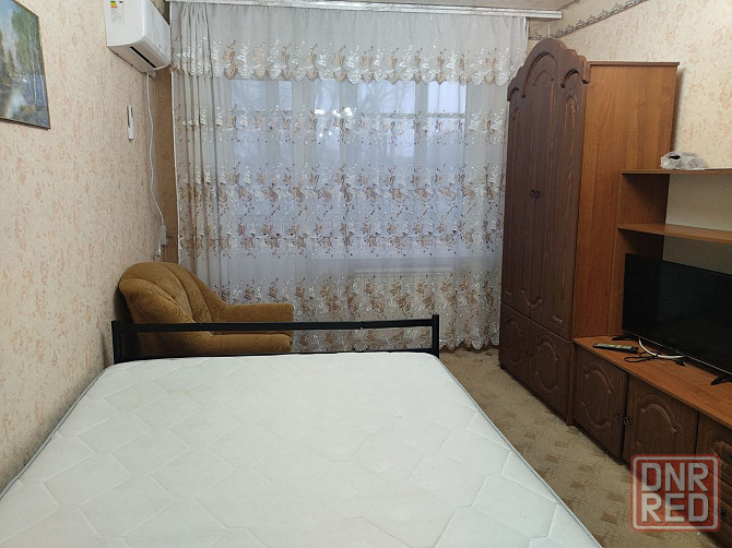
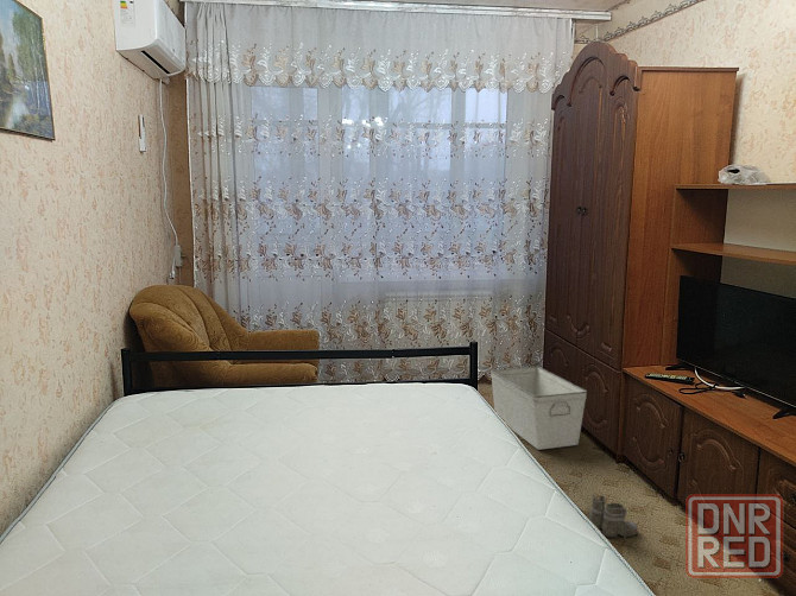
+ storage bin [489,366,588,451]
+ boots [587,493,639,544]
